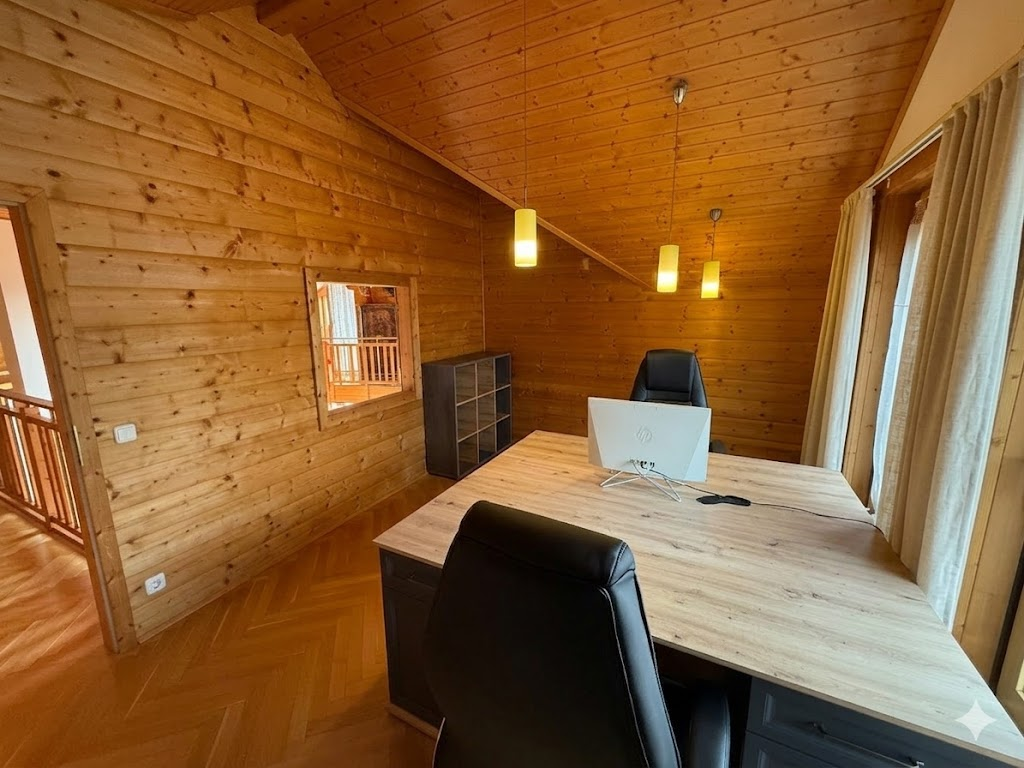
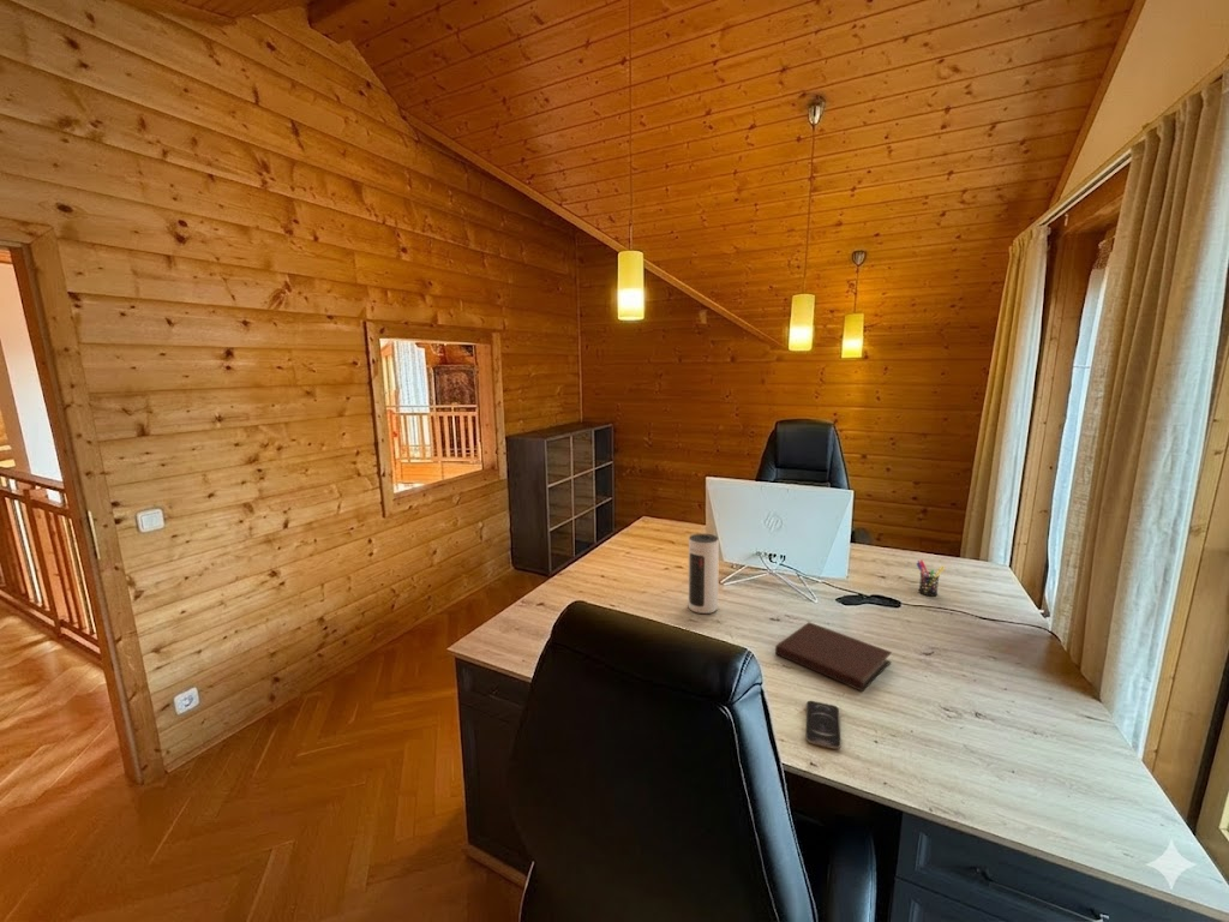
+ smartphone [804,700,843,750]
+ pen holder [915,558,946,598]
+ notebook [774,621,893,693]
+ speaker [688,533,720,615]
